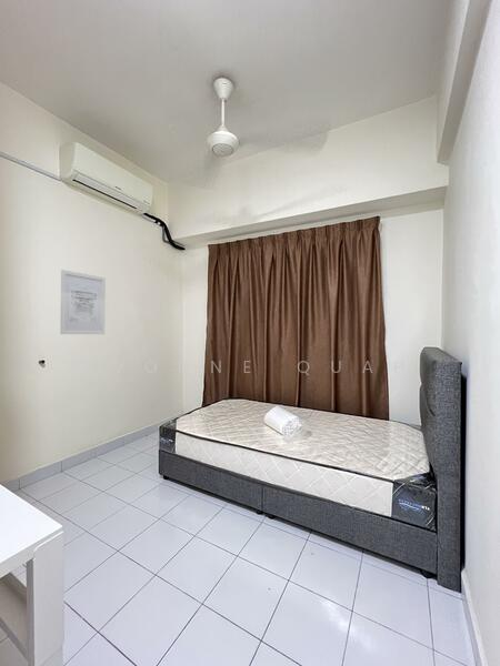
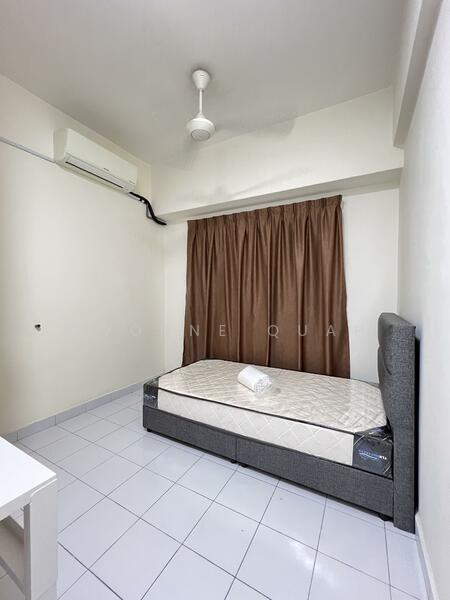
- wall art [59,269,107,335]
